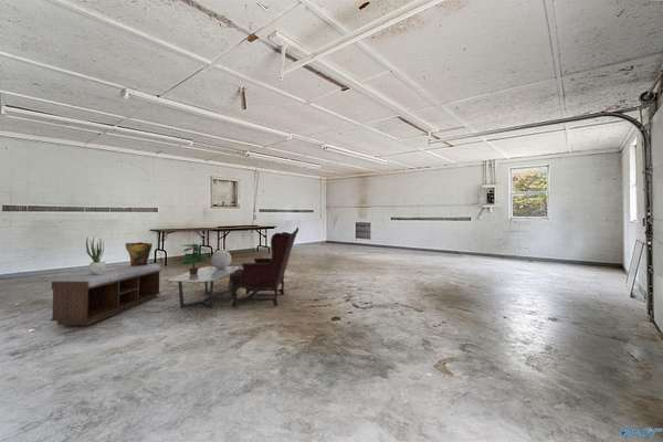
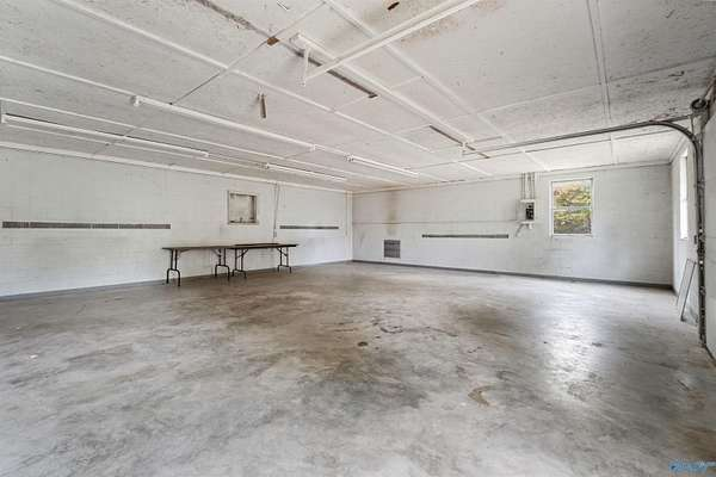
- armchair [230,227,299,307]
- decorative sphere [209,249,233,270]
- potted plant [84,235,107,275]
- coffee table [167,265,240,309]
- decorative urn [124,241,154,266]
- bench [50,263,161,326]
- potted plant [180,243,210,274]
